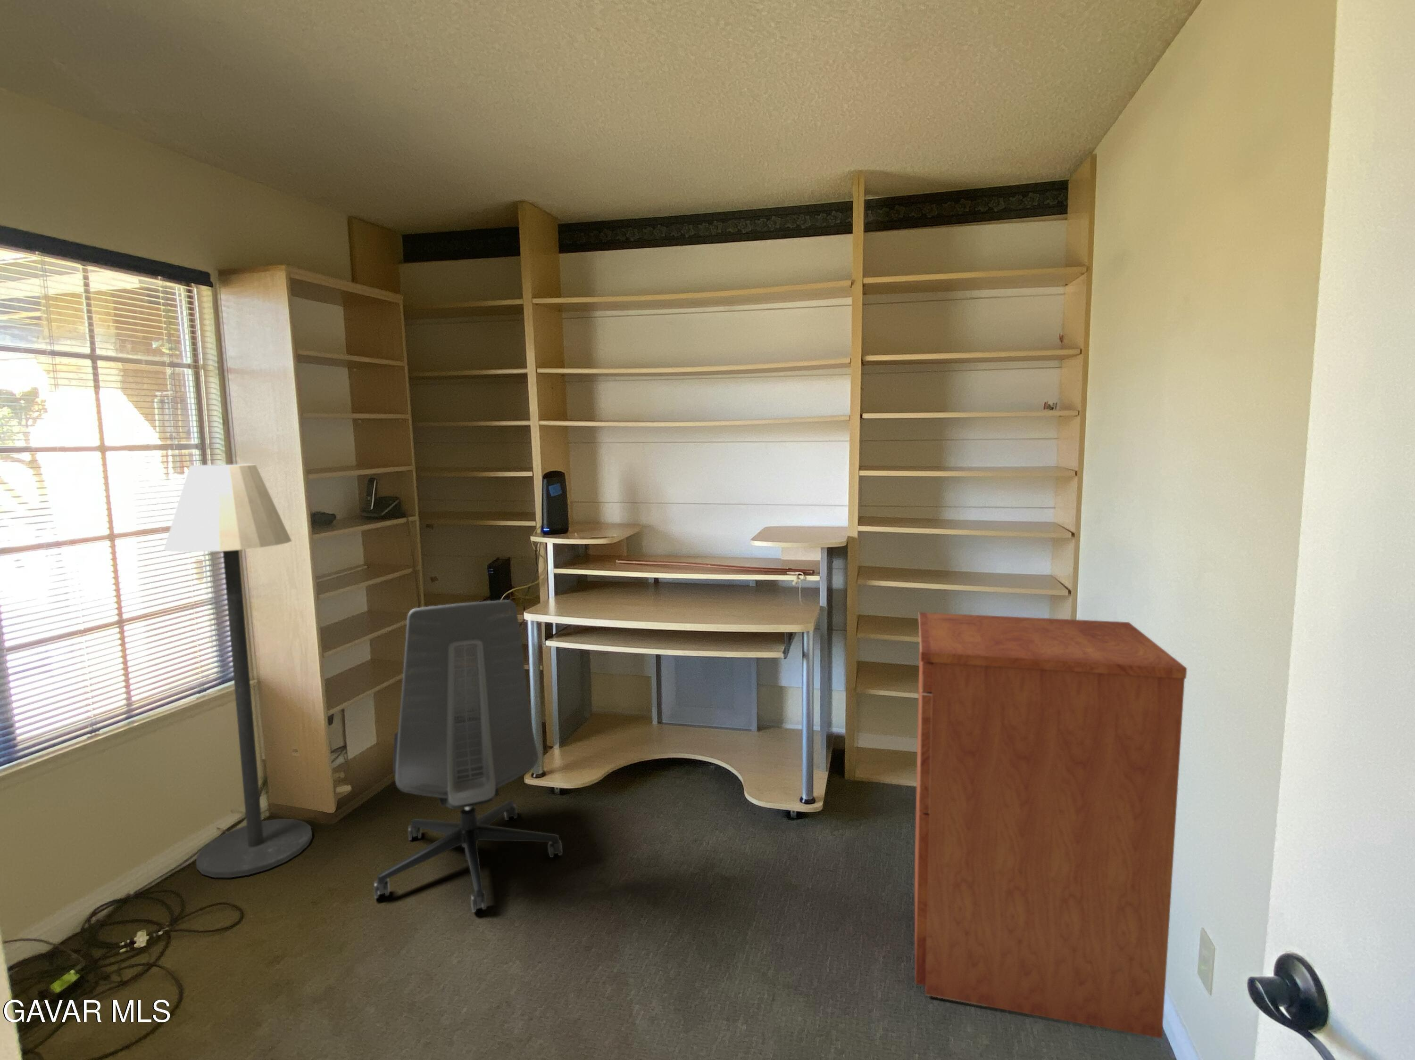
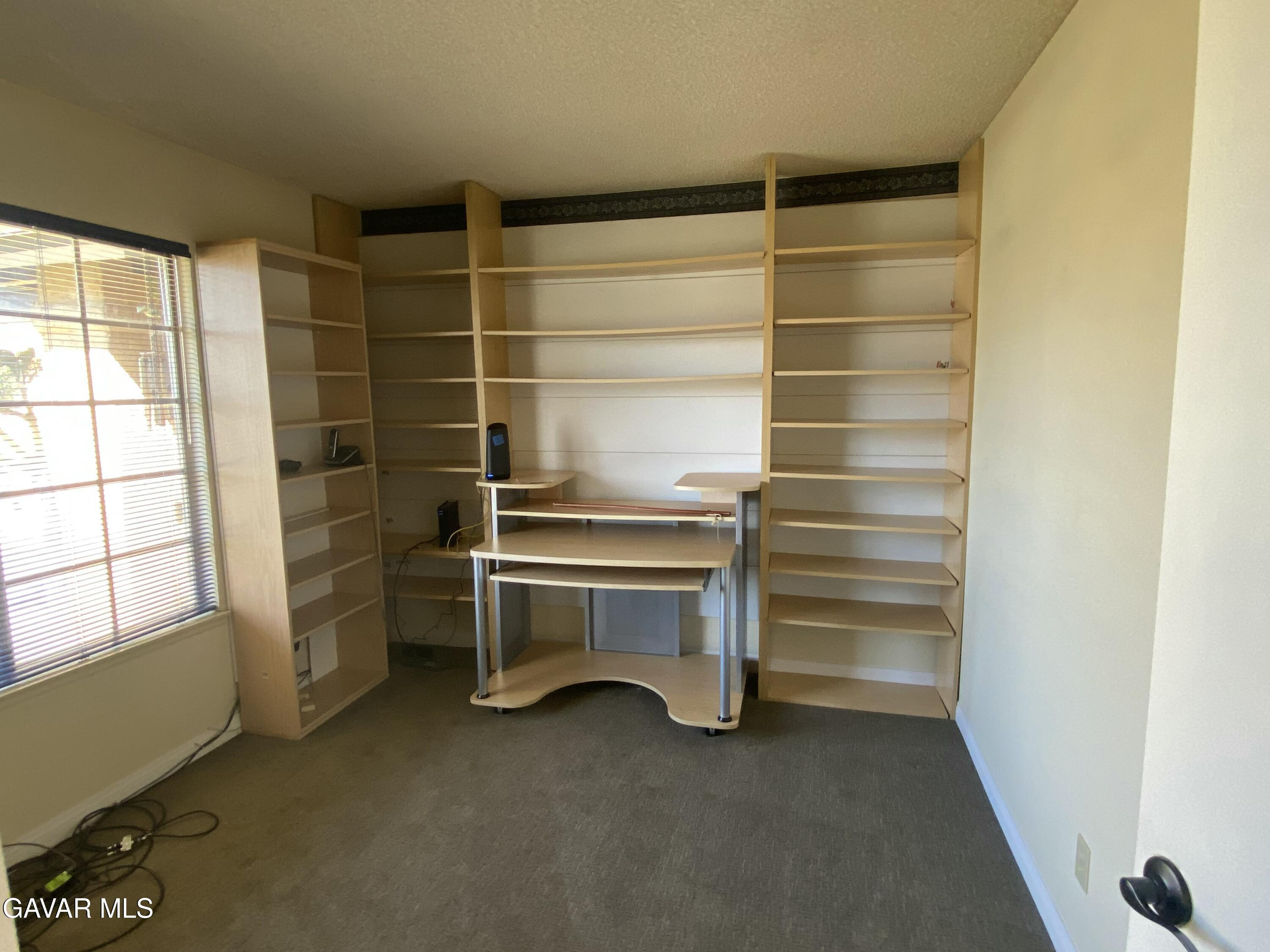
- floor lamp [163,464,313,879]
- office chair [373,599,563,913]
- filing cabinet [914,612,1188,1039]
